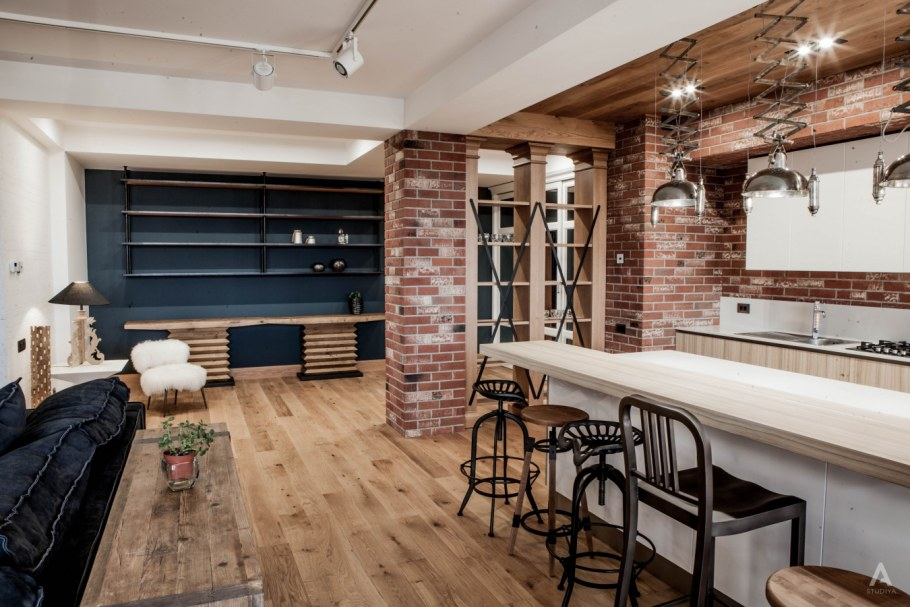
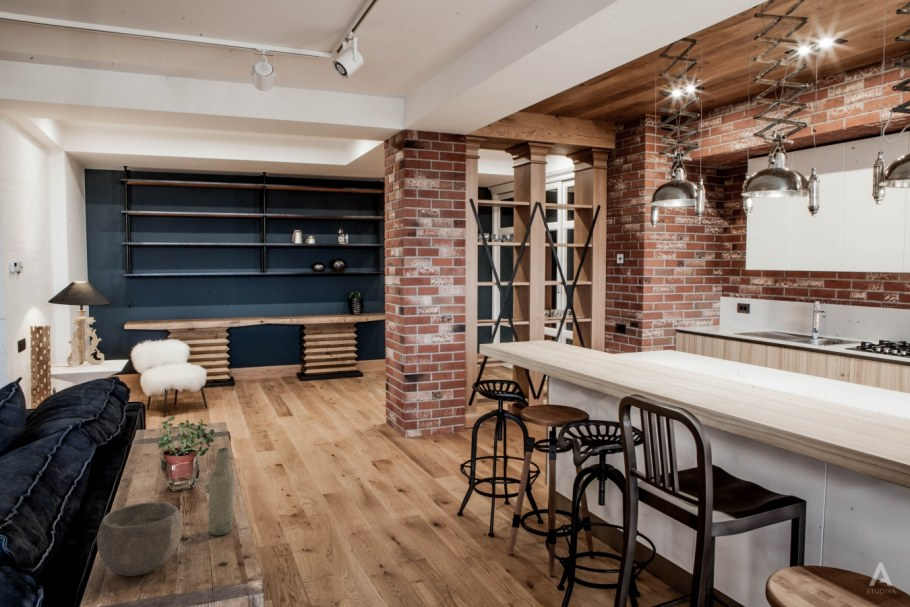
+ bowl [96,501,184,577]
+ bottle [207,447,235,536]
